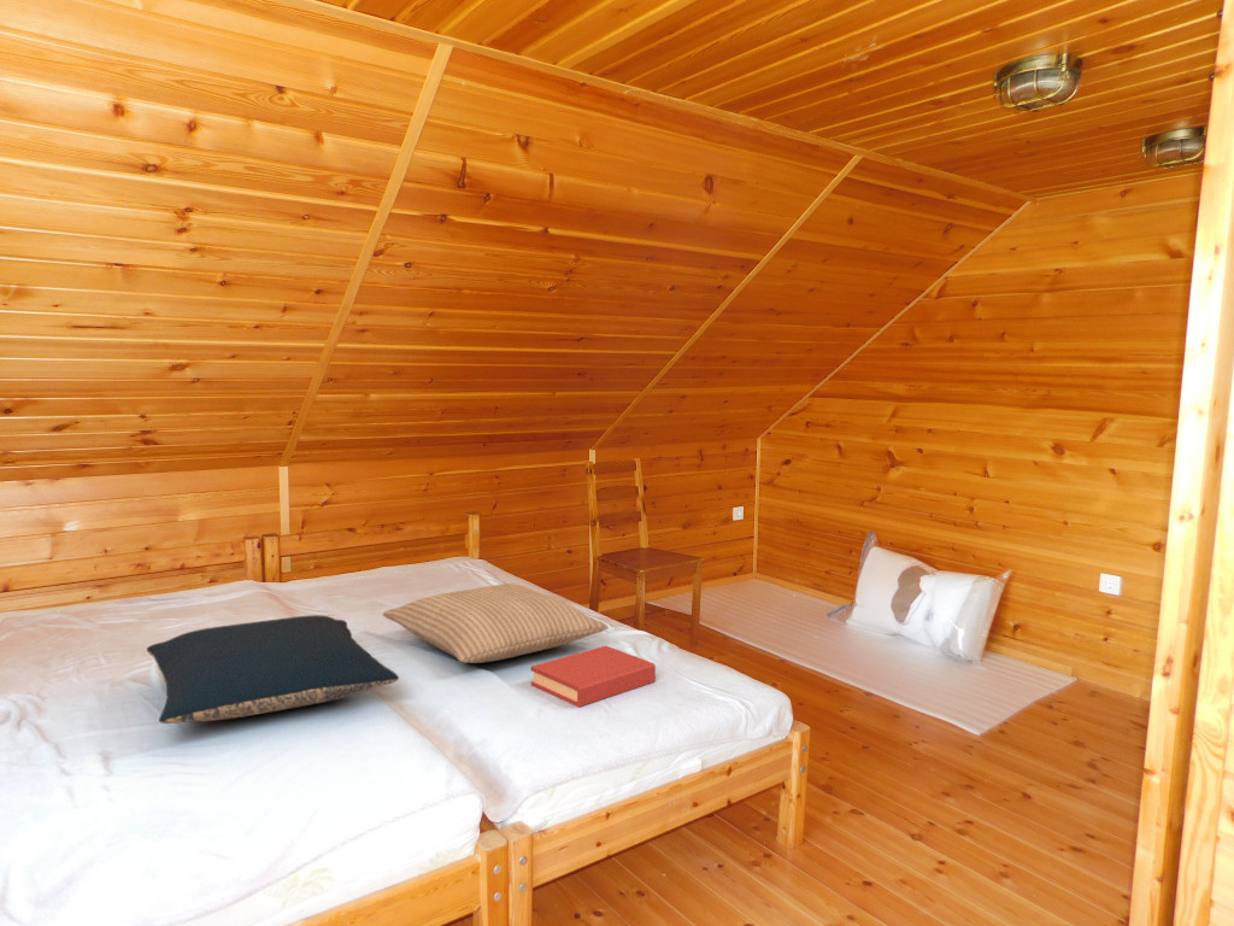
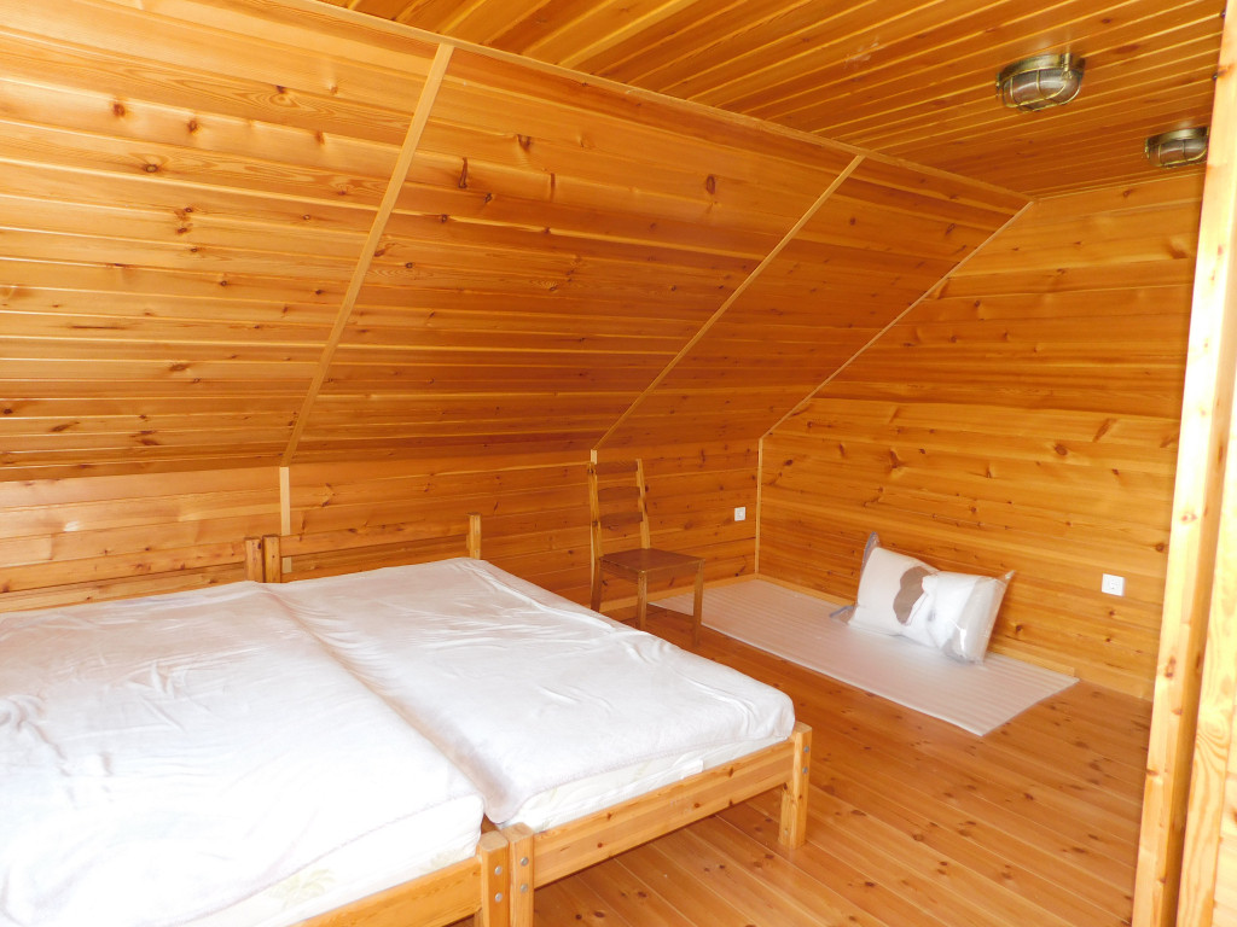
- hardback book [530,645,657,709]
- pillow [146,614,400,725]
- pillow [382,582,610,664]
